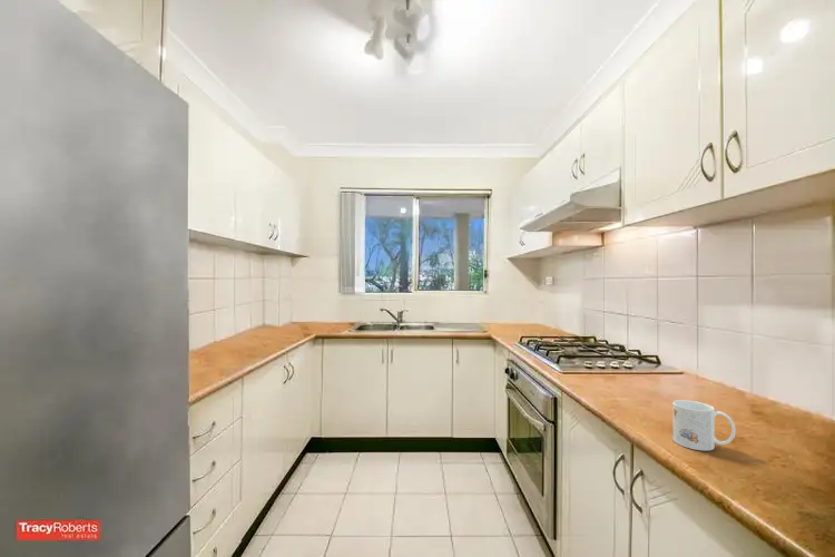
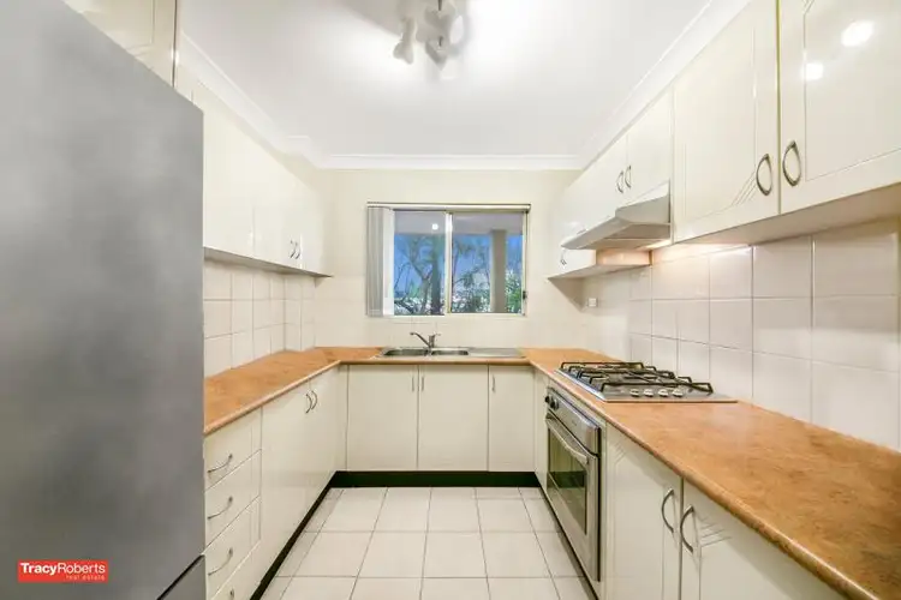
- mug [671,399,737,452]
